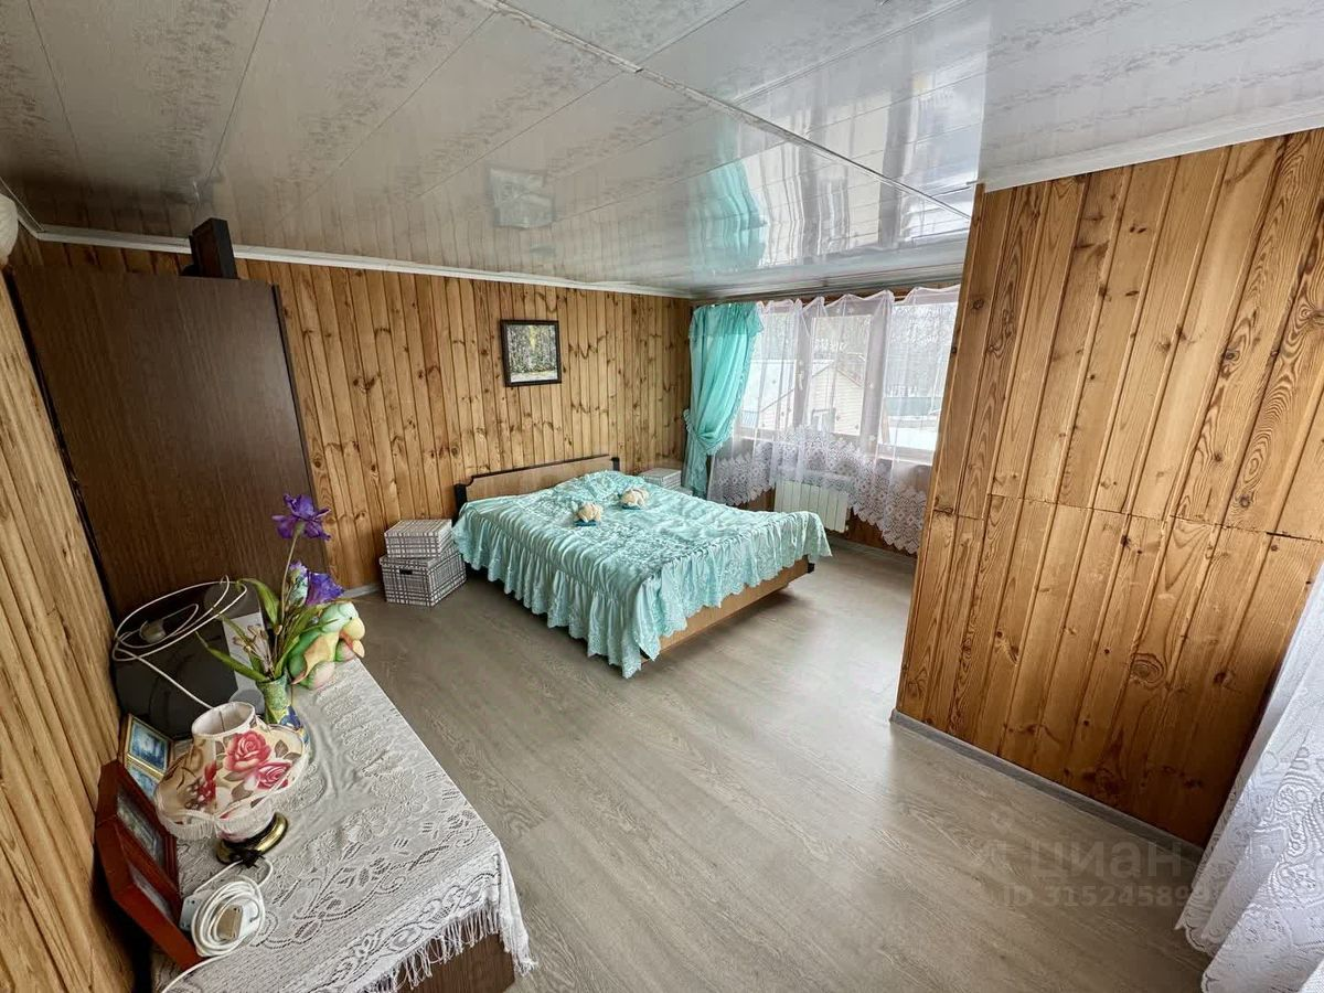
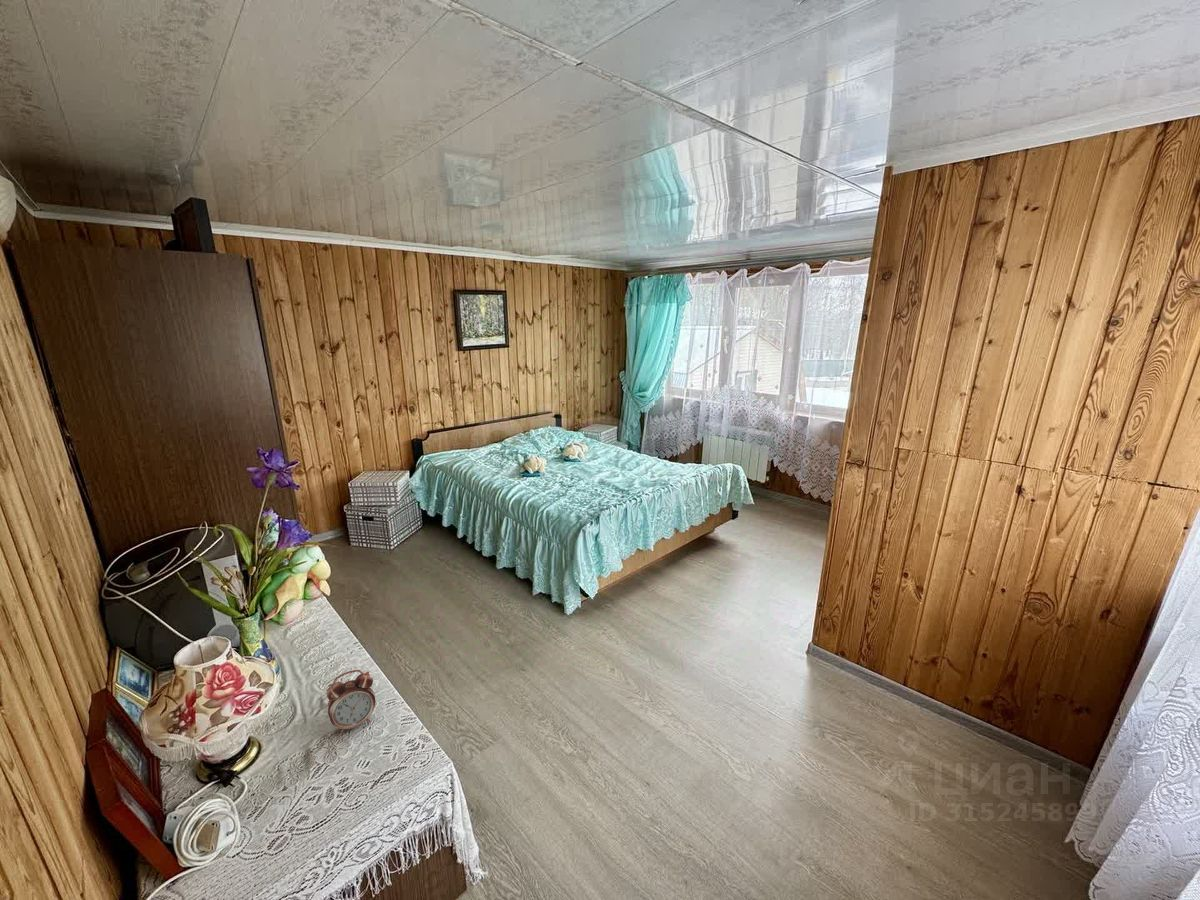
+ alarm clock [325,669,377,735]
